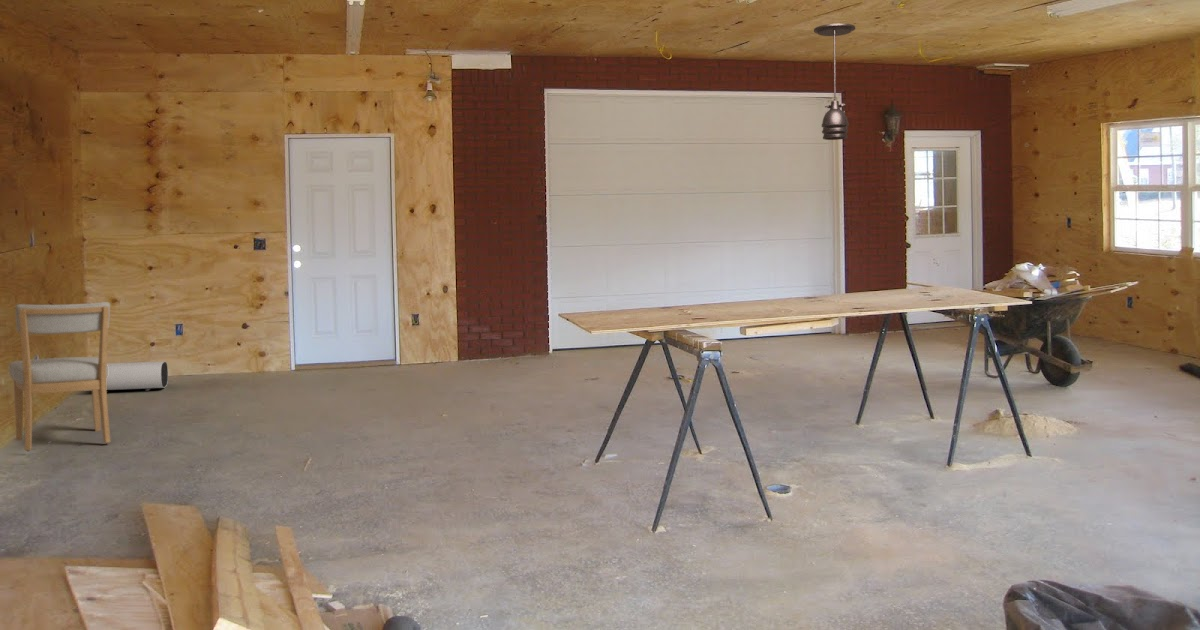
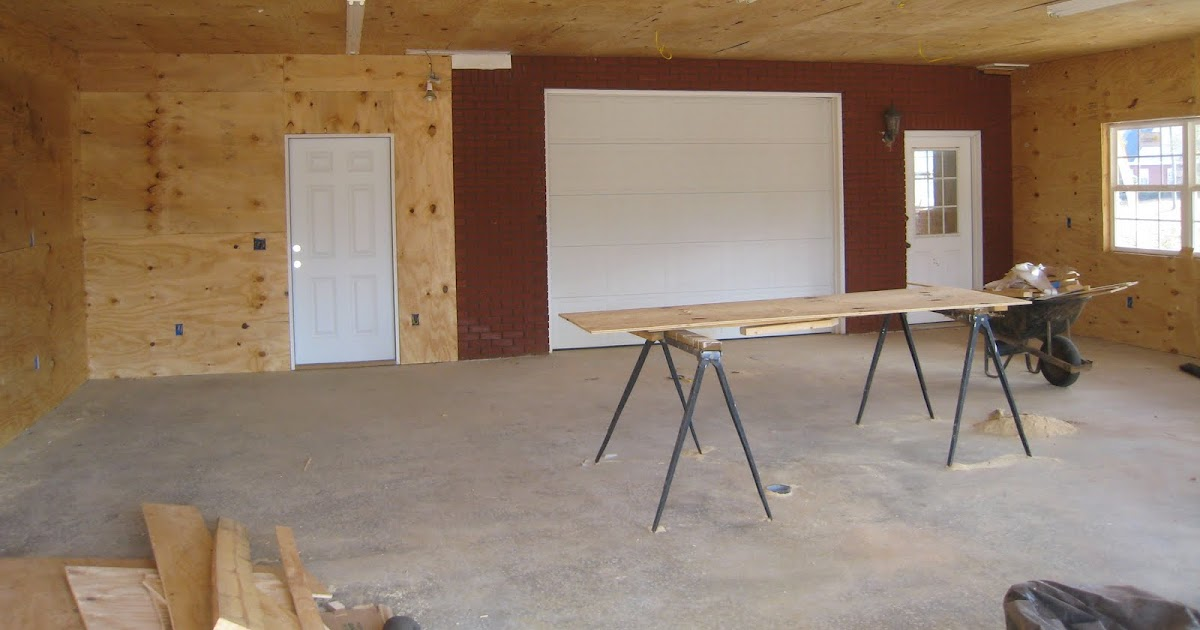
- air purifier [83,361,169,392]
- chair [8,301,111,452]
- light fixture [813,22,856,141]
